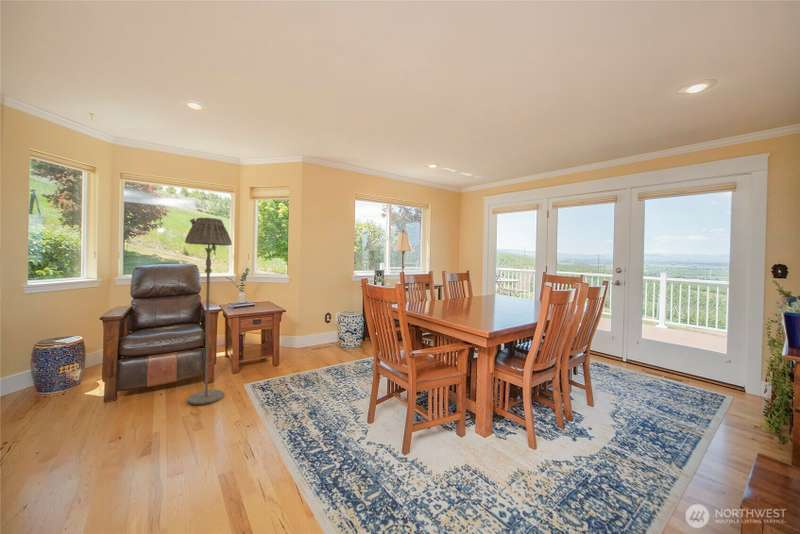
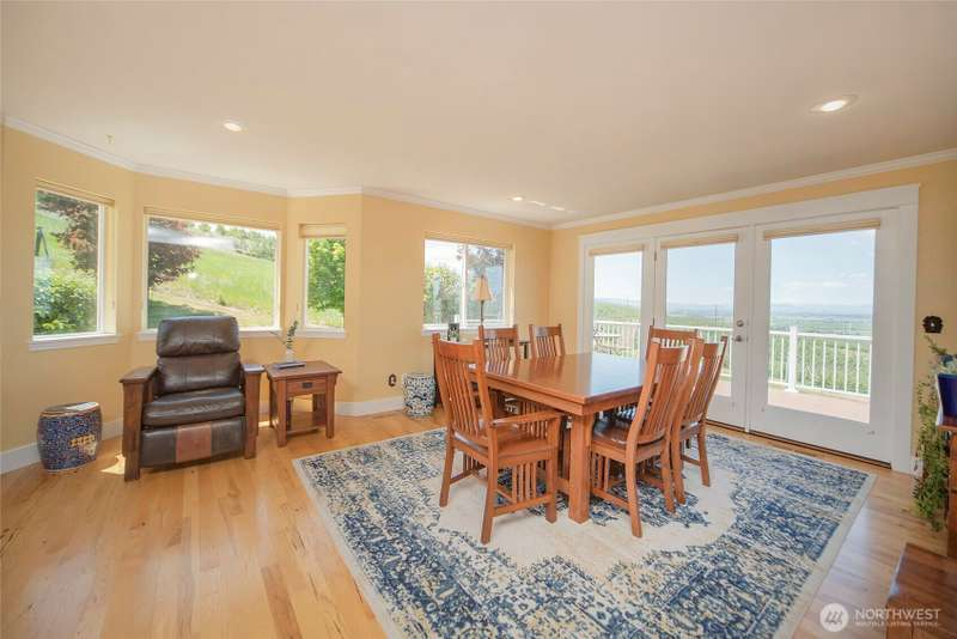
- floor lamp [184,217,233,406]
